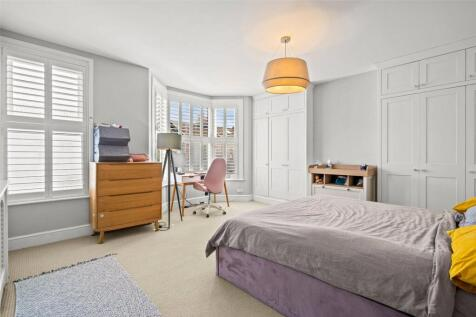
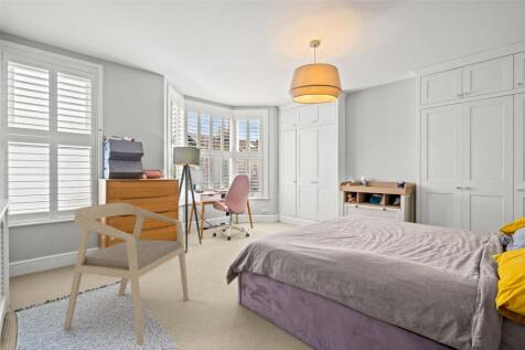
+ armchair [63,202,190,347]
